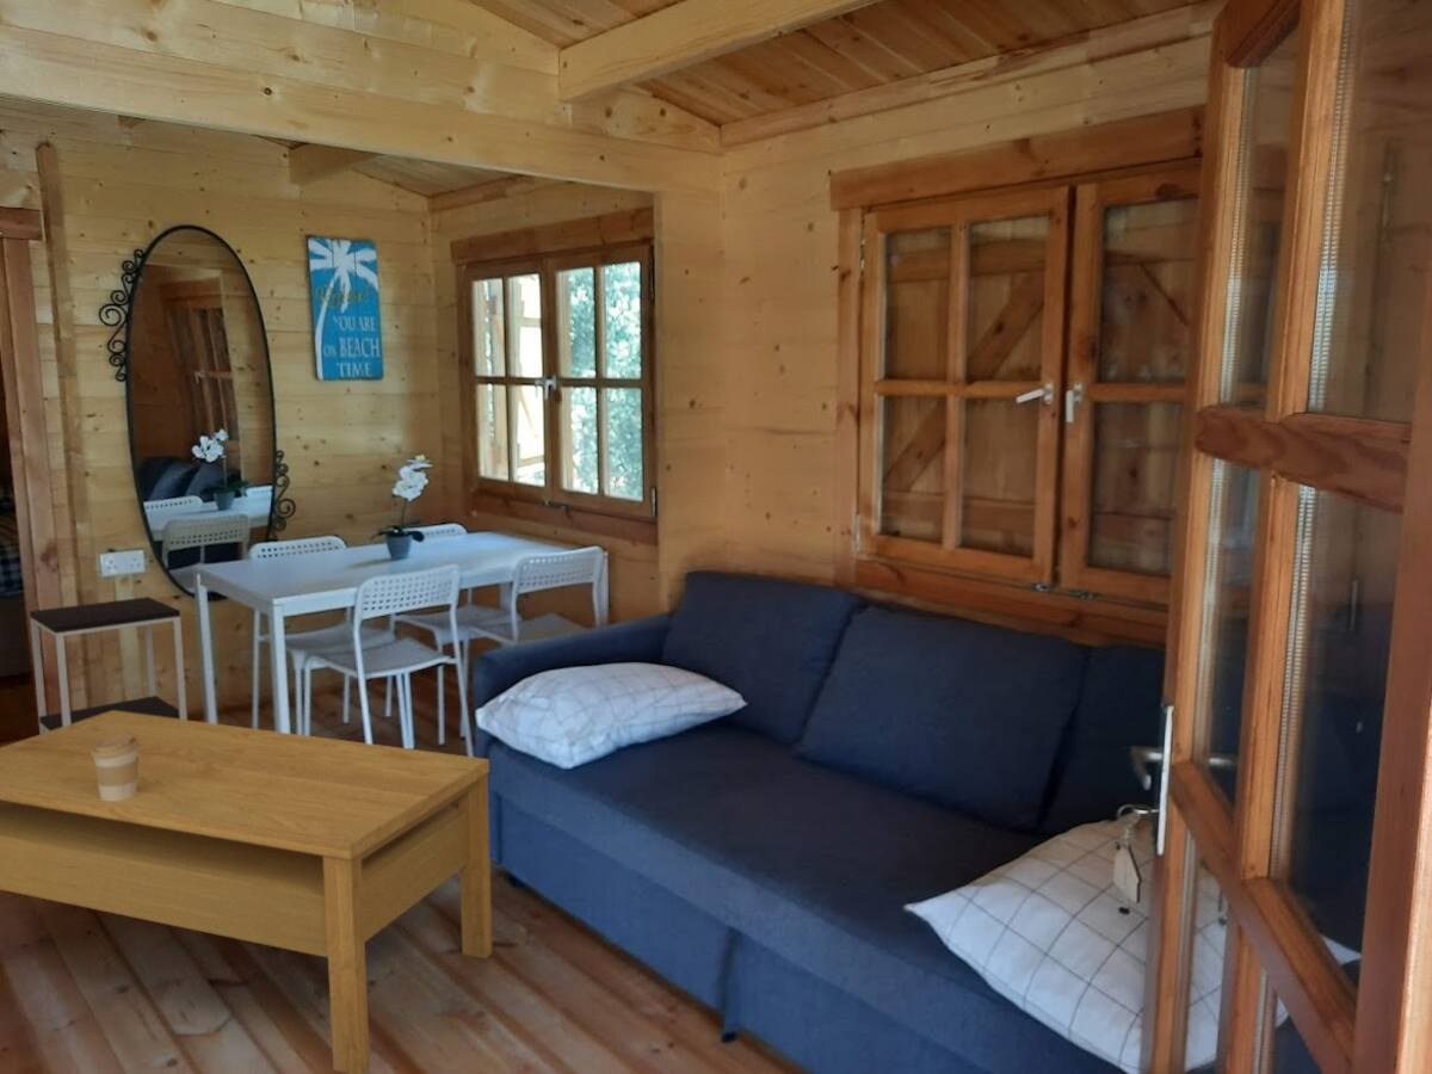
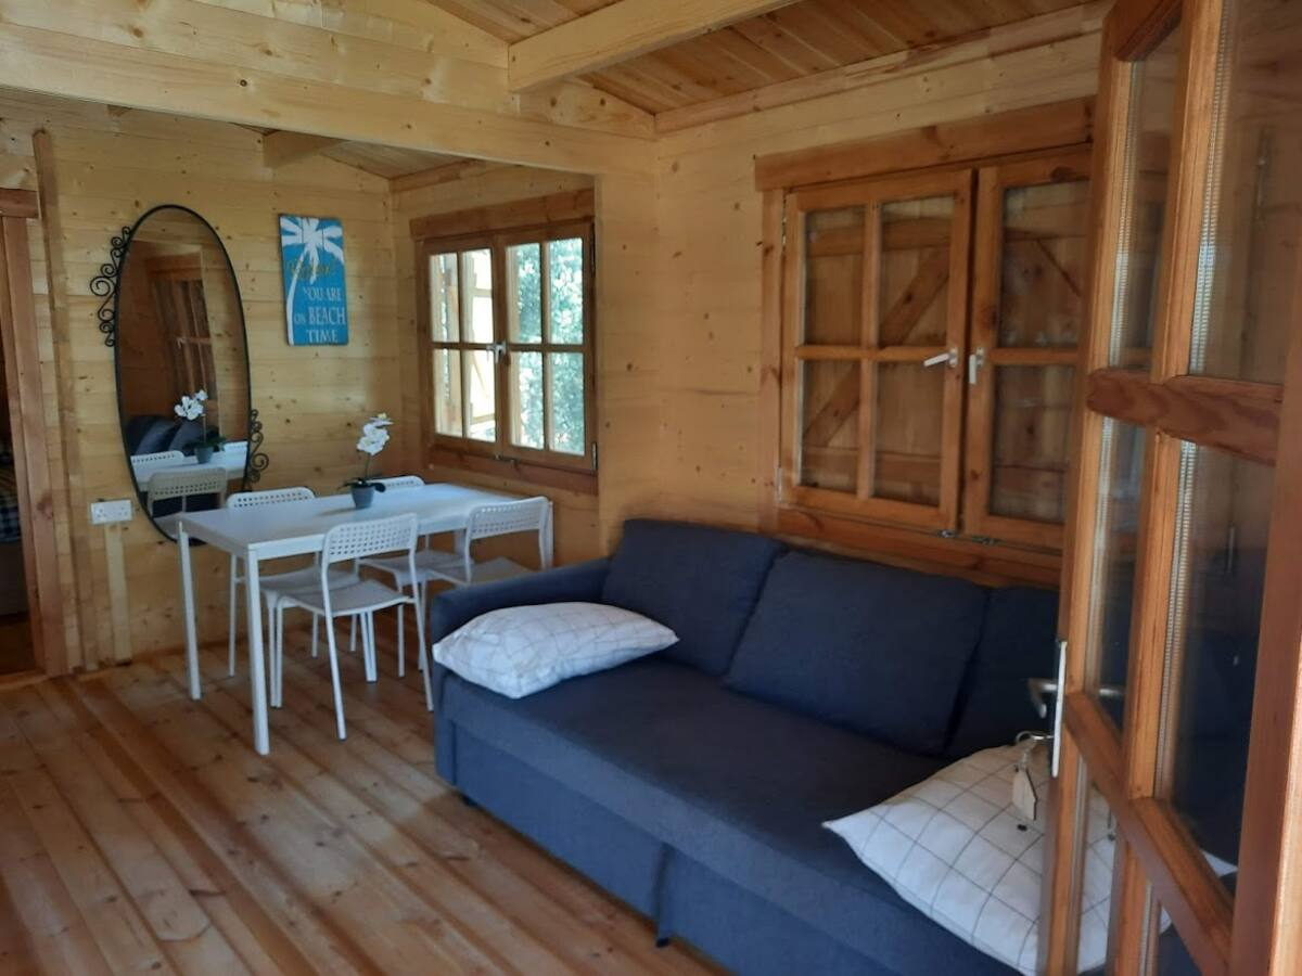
- side table [29,595,189,735]
- coffee cup [91,734,138,801]
- coffee table [0,711,494,1074]
